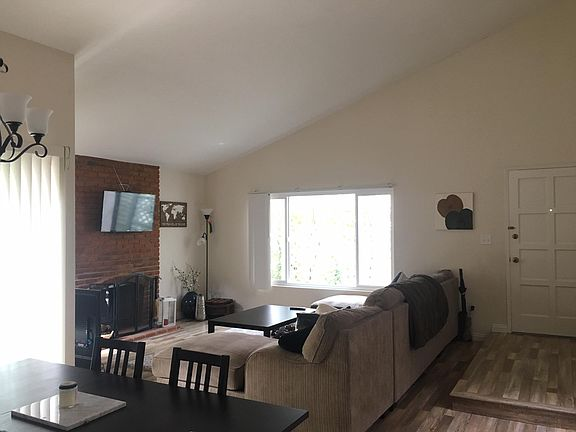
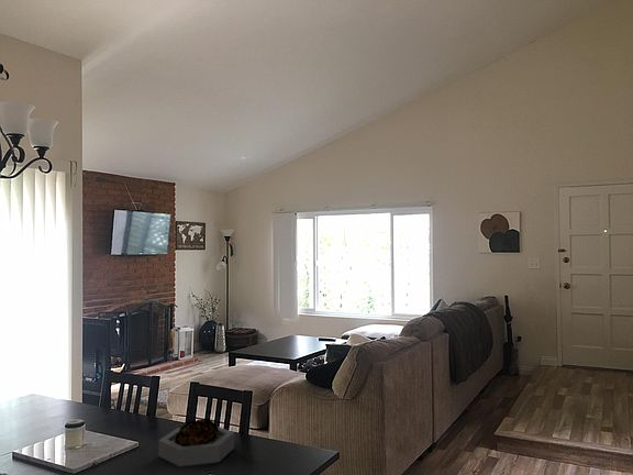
+ decorative bowl [157,418,235,467]
